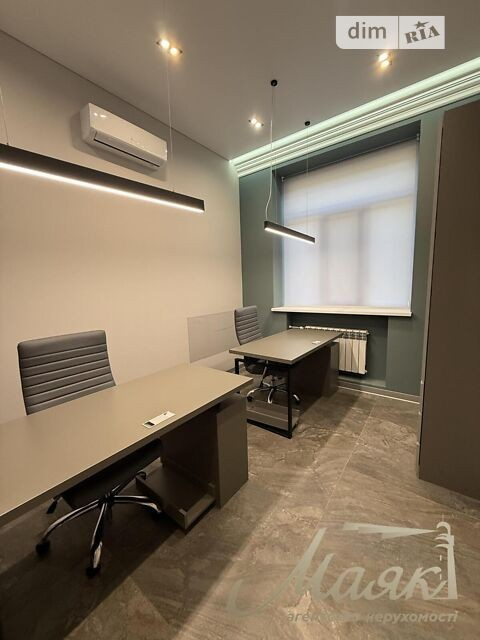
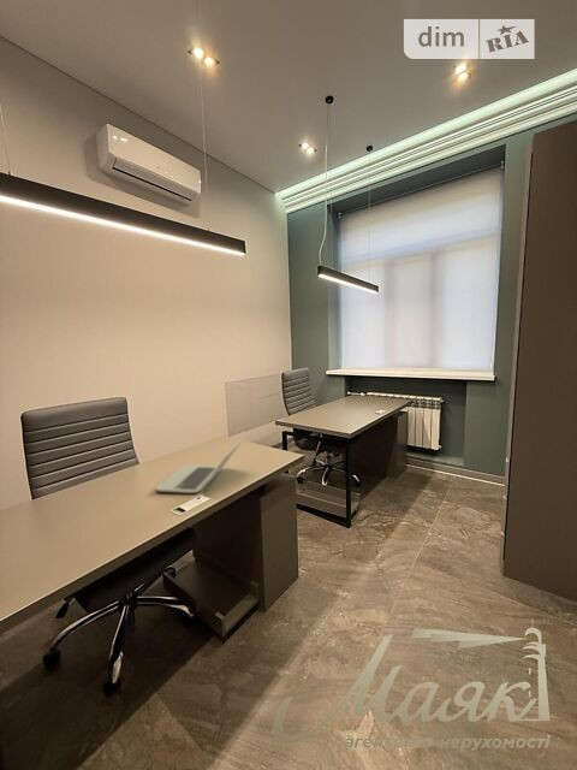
+ laptop [155,437,245,494]
